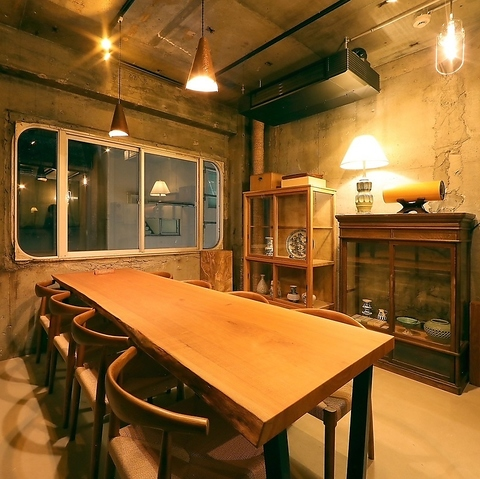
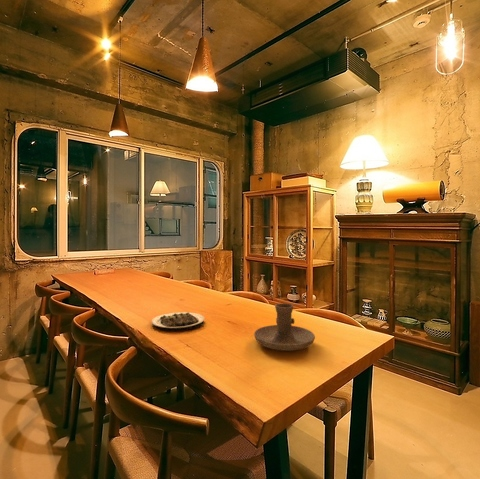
+ plate [151,311,205,331]
+ candle holder [253,302,316,352]
